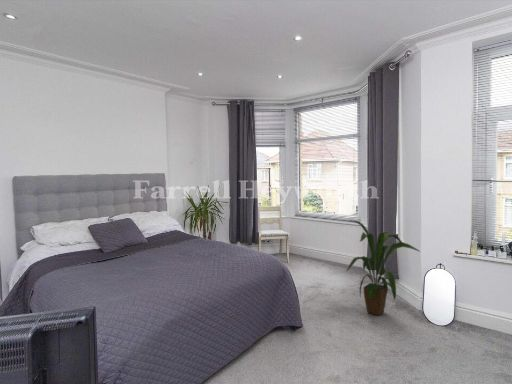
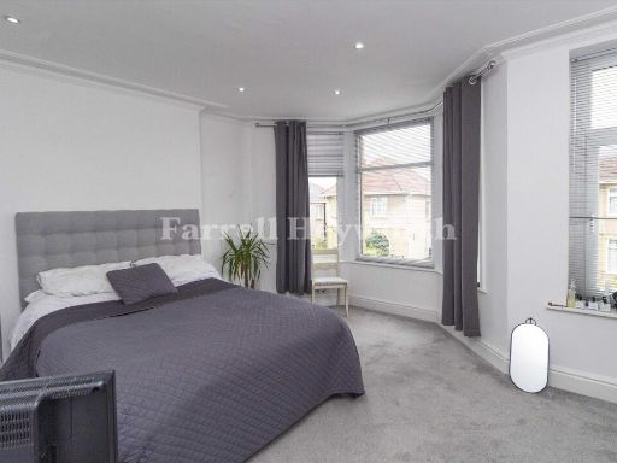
- house plant [346,219,421,316]
